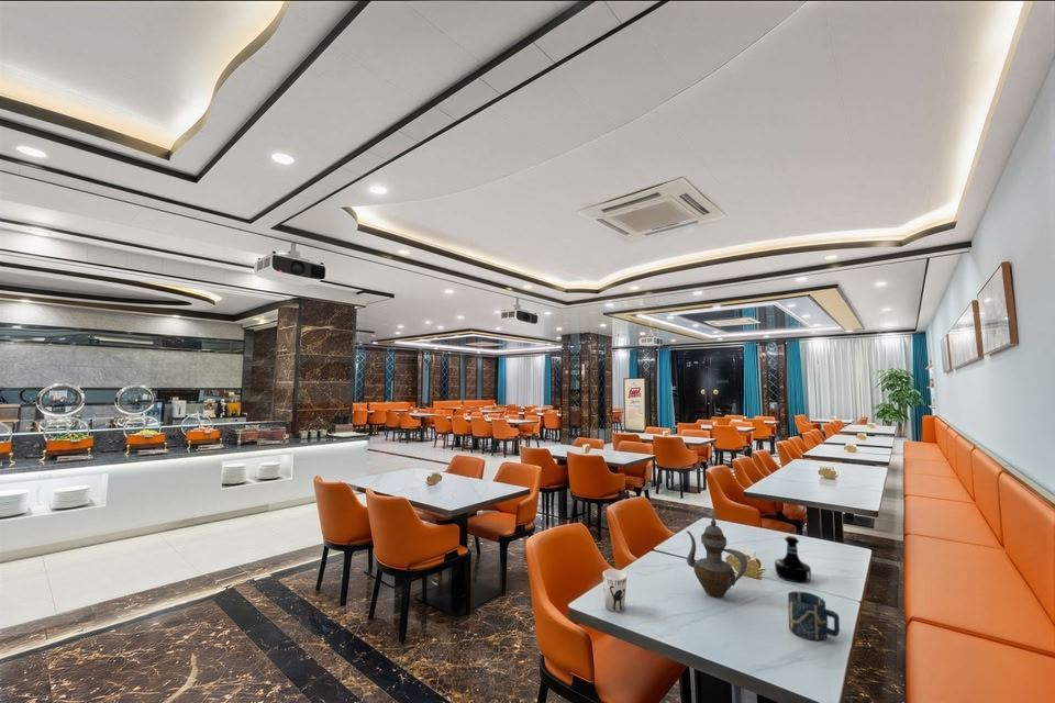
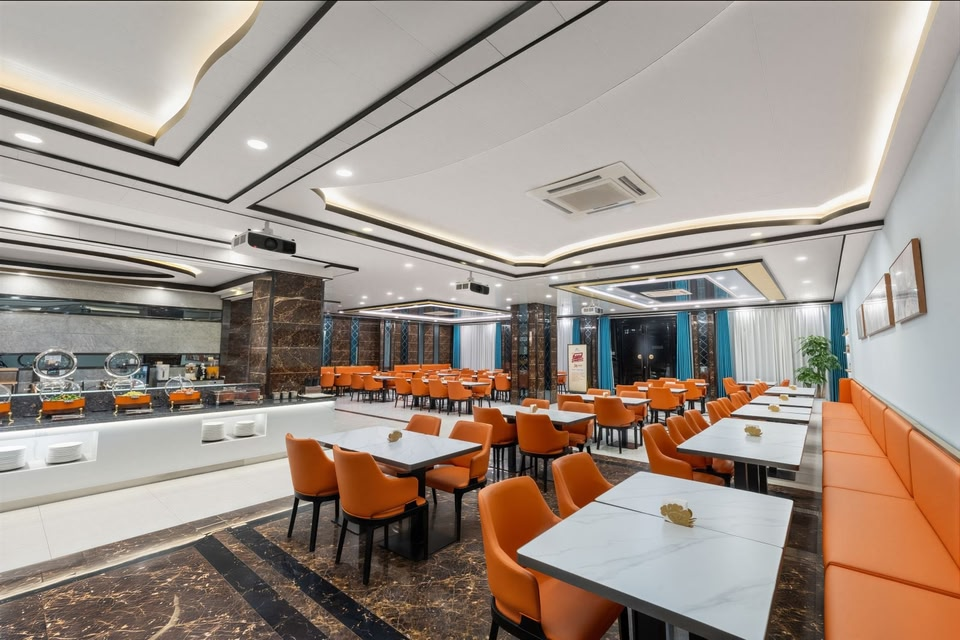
- cup [602,568,628,613]
- teapot [686,516,748,599]
- cup [787,590,841,641]
- tequila bottle [774,535,812,583]
